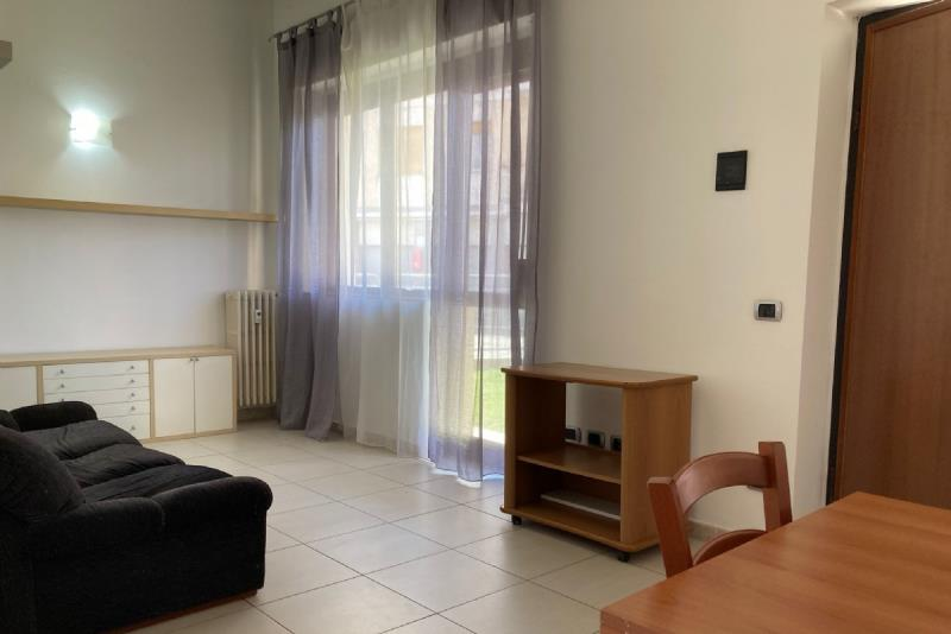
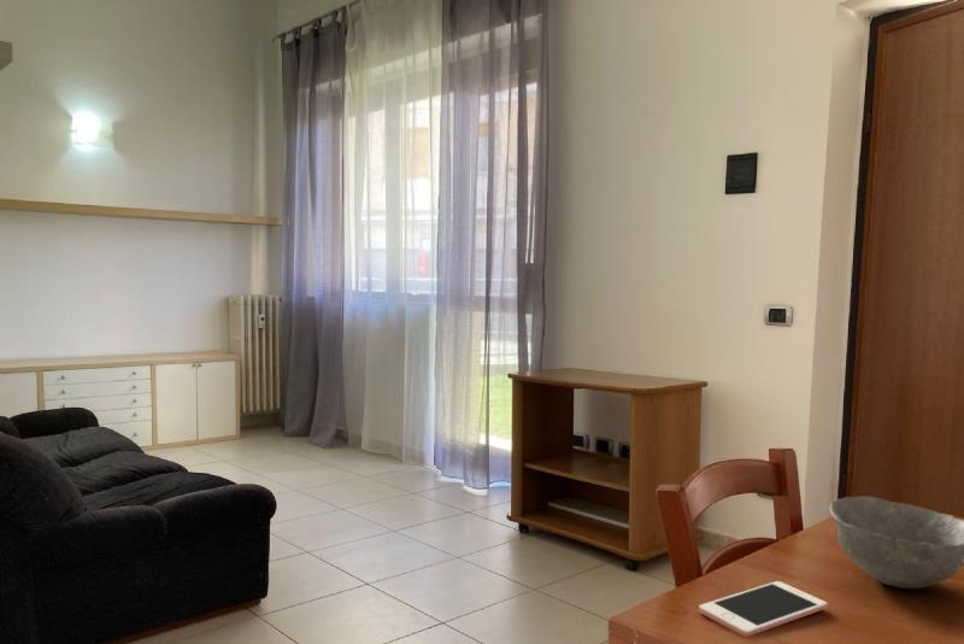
+ bowl [829,496,964,590]
+ cell phone [698,580,828,638]
